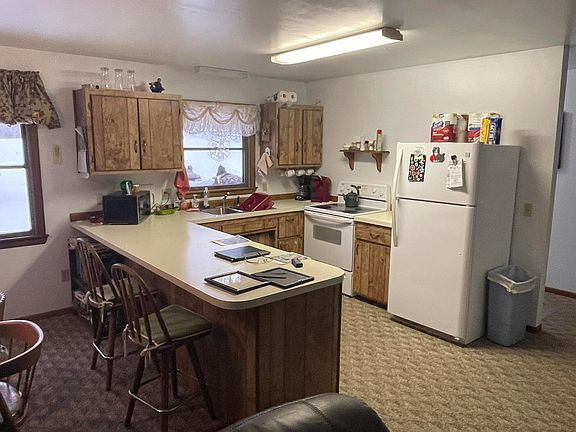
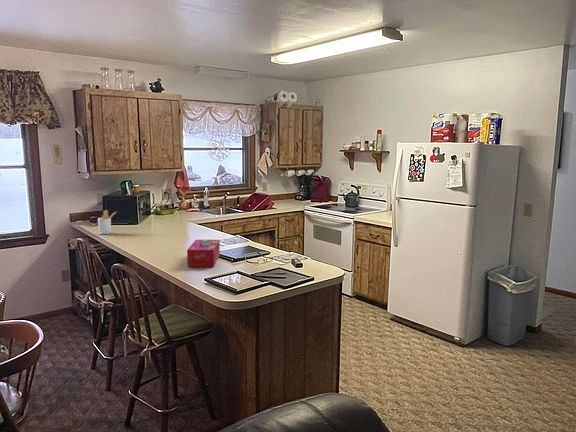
+ tissue box [186,239,221,268]
+ utensil holder [97,209,117,235]
